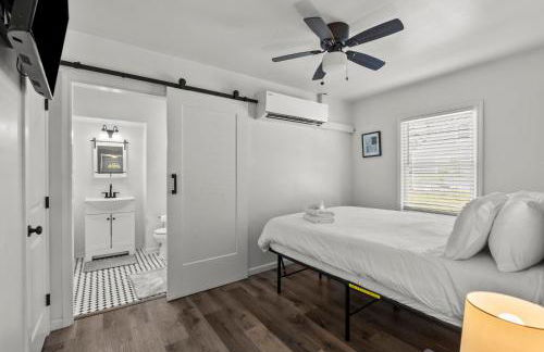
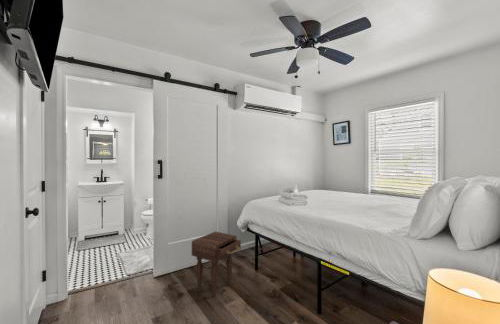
+ nightstand [191,231,242,298]
